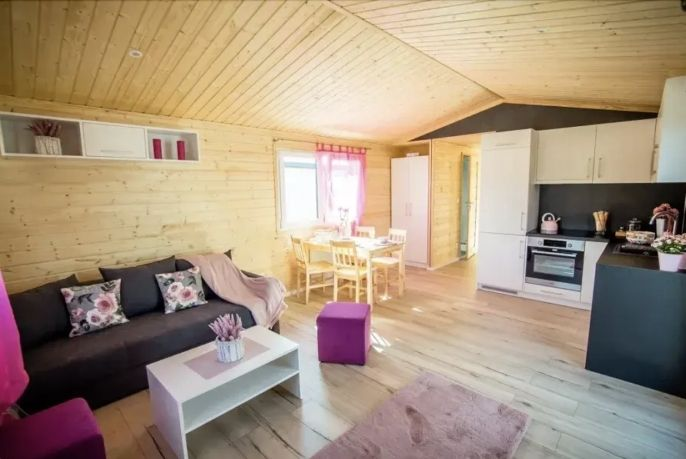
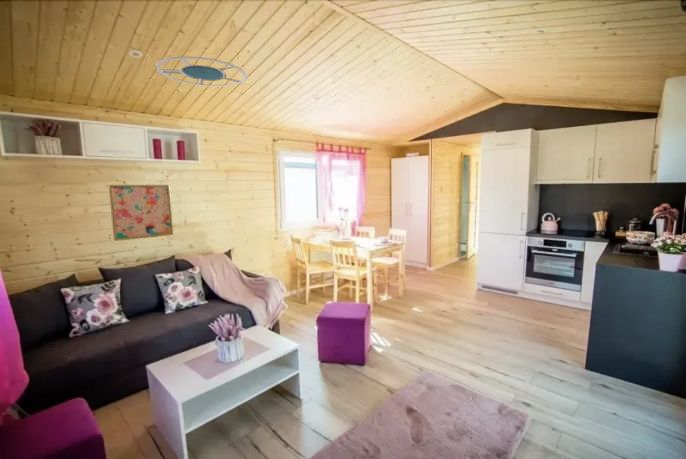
+ wall art [107,184,174,242]
+ ceiling lamp [155,55,248,87]
